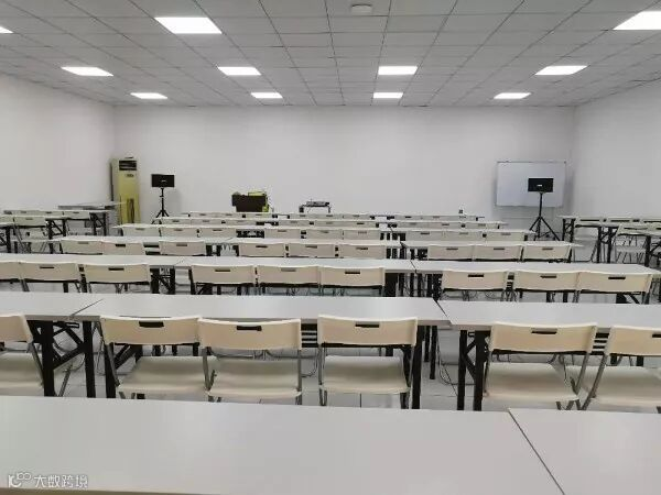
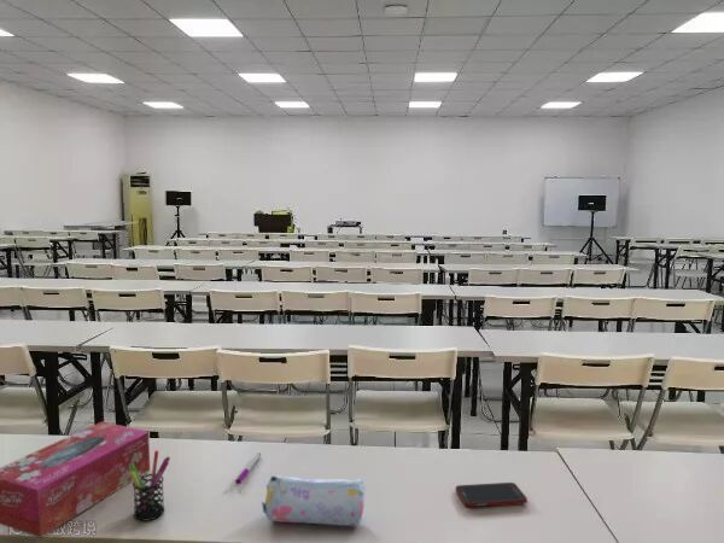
+ pen holder [129,449,171,522]
+ pencil case [261,473,366,526]
+ cell phone [455,481,529,508]
+ tissue box [0,420,151,539]
+ pen [234,451,262,485]
